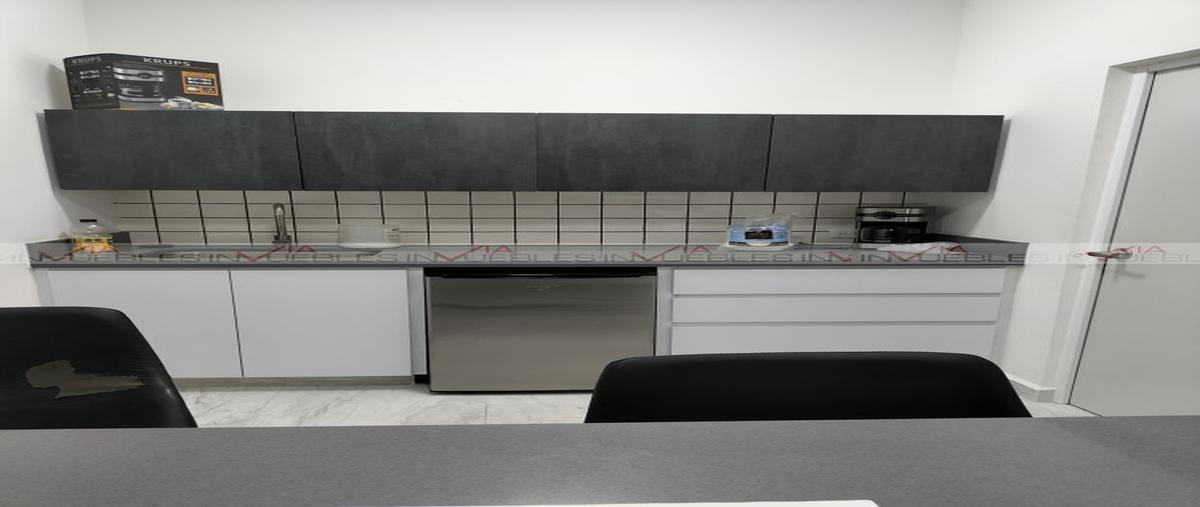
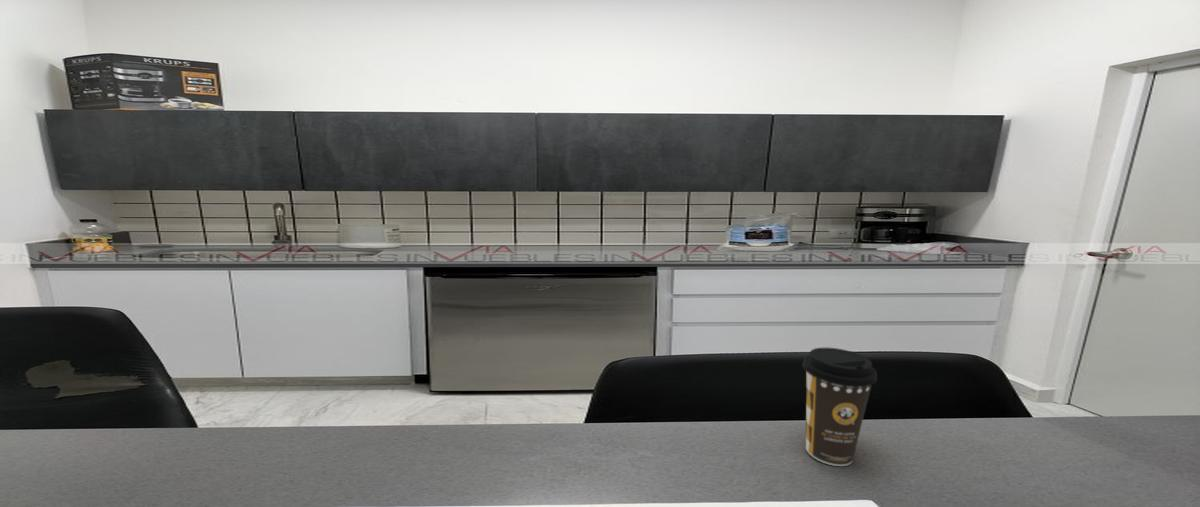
+ coffee cup [801,347,878,467]
